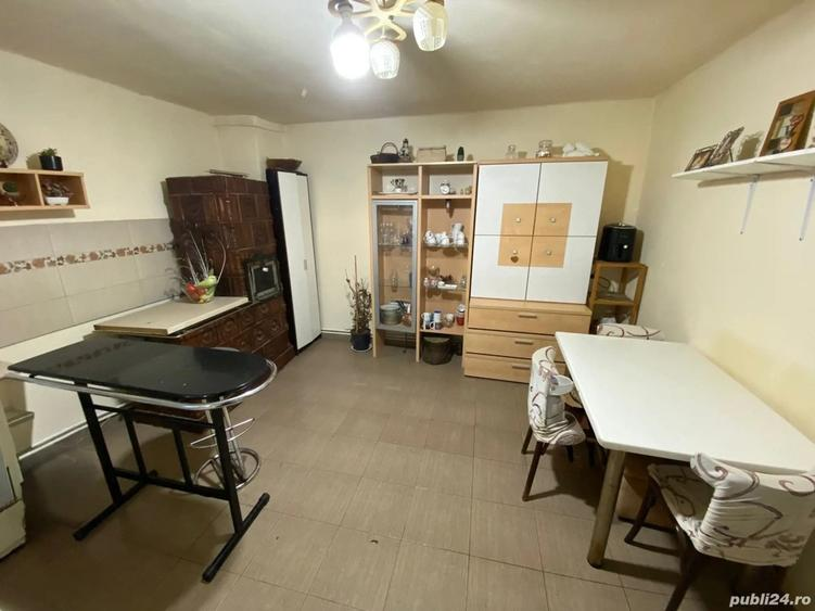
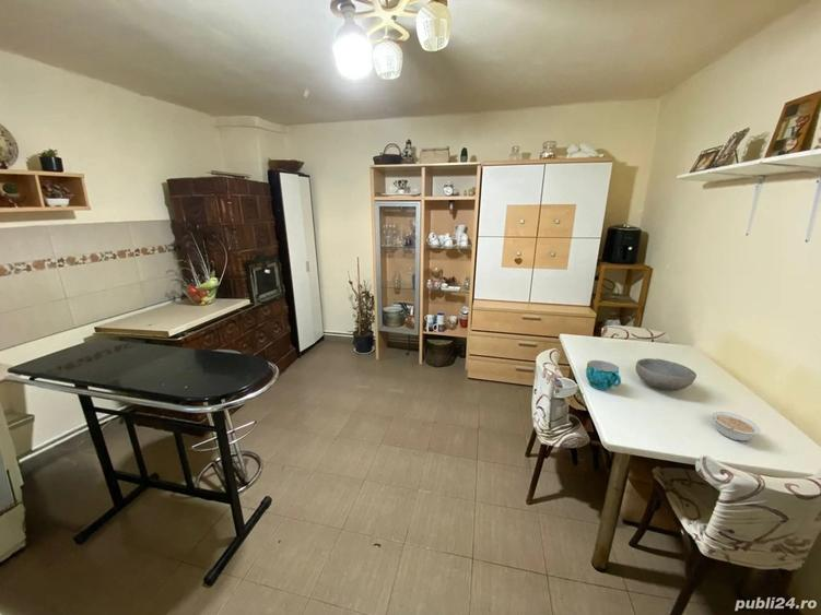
+ cup [585,359,622,391]
+ legume [712,411,762,442]
+ bowl [635,357,697,392]
